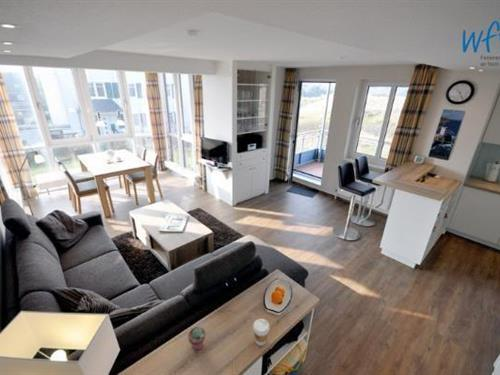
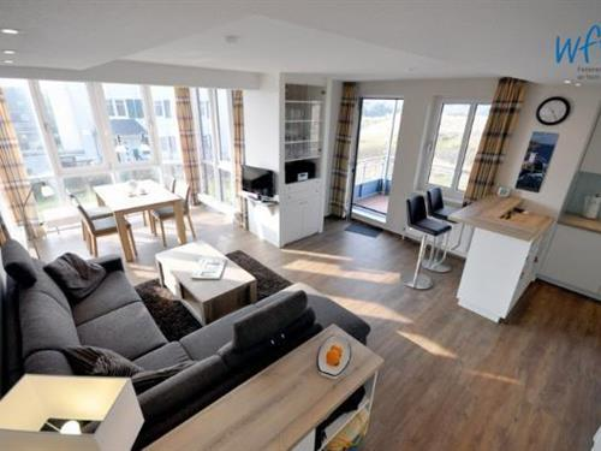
- coffee cup [252,318,271,347]
- potted succulent [187,326,207,351]
